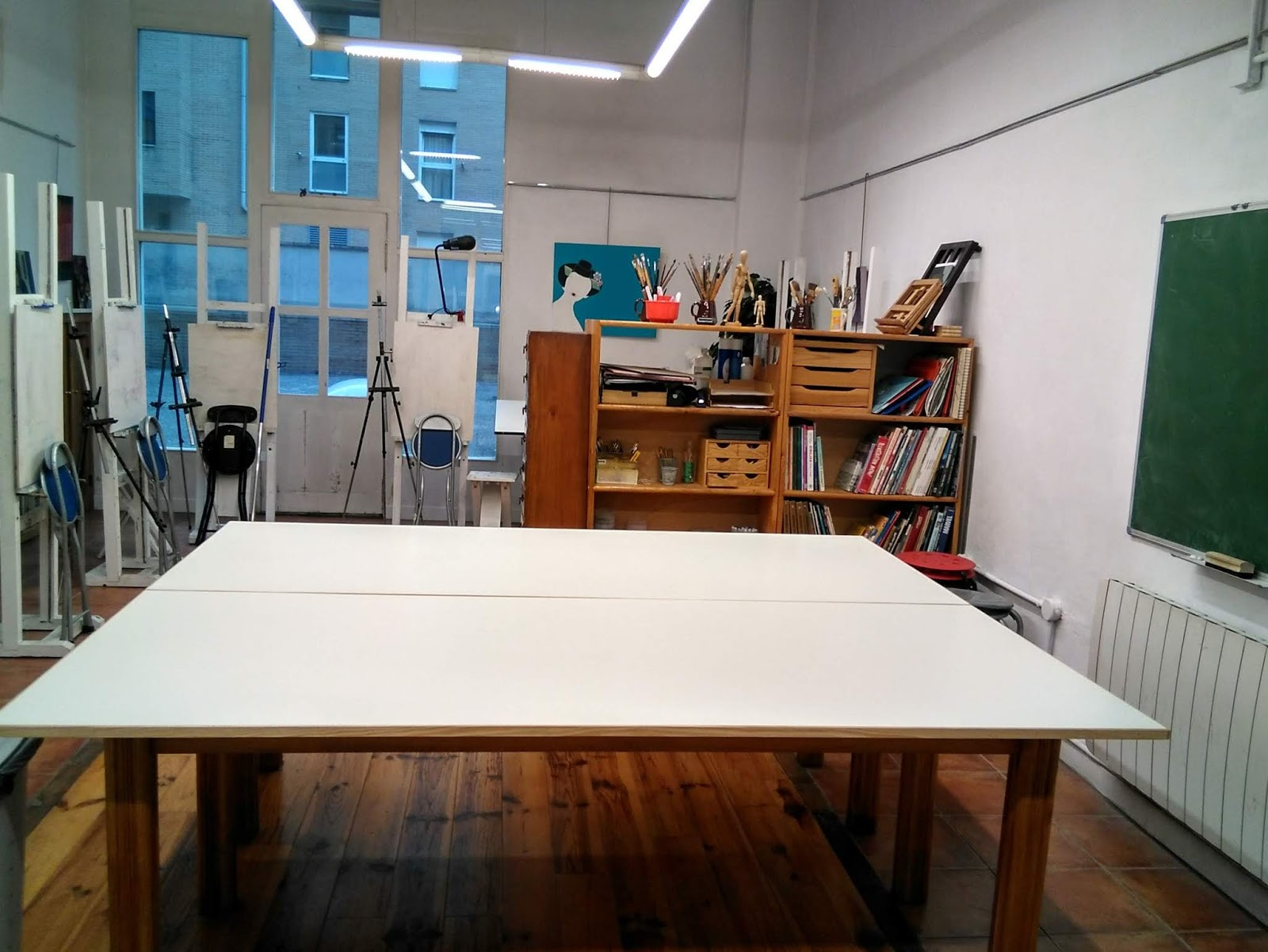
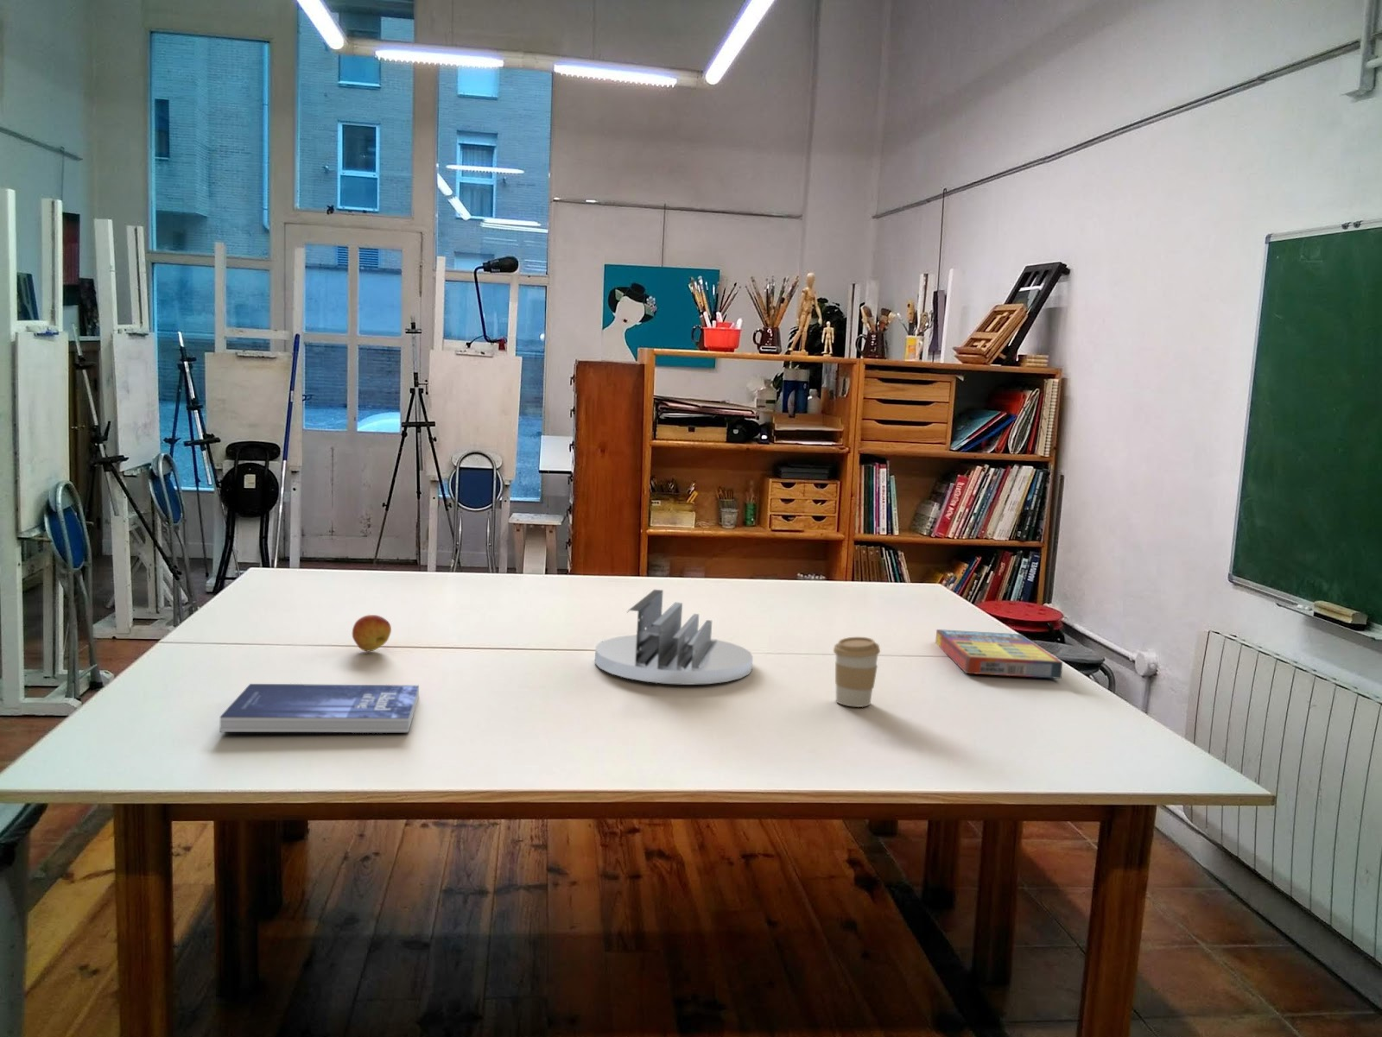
+ game compilation box [934,629,1064,680]
+ coffee cup [833,636,881,708]
+ desk organizer [594,589,754,685]
+ fruit [352,614,392,652]
+ book [219,683,420,734]
